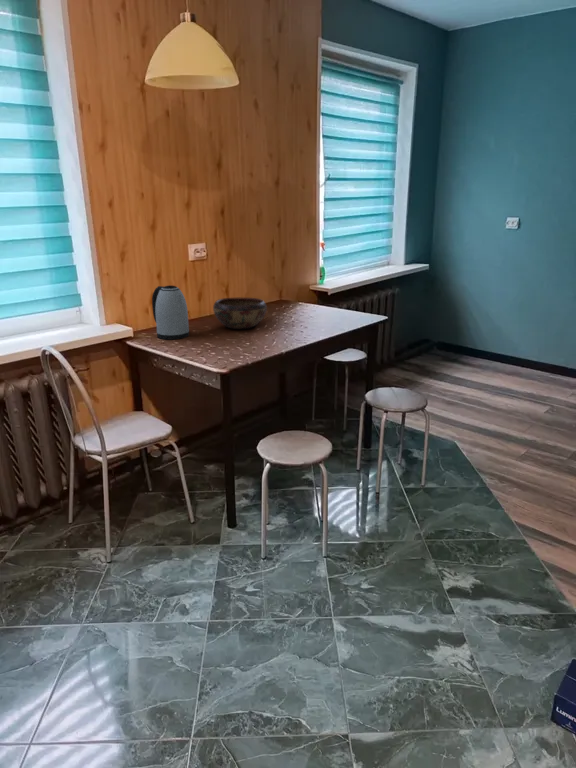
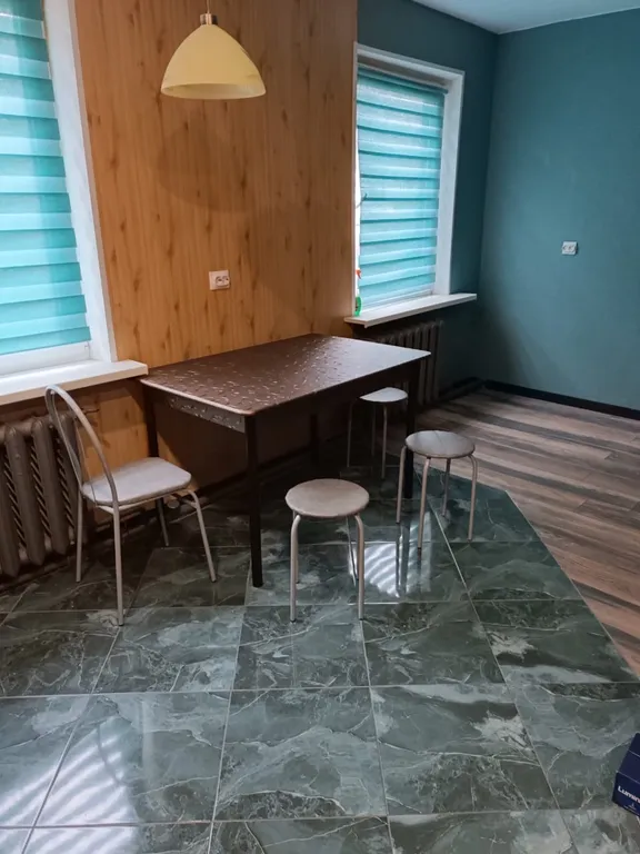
- decorative bowl [212,297,268,330]
- kettle [151,284,190,340]
